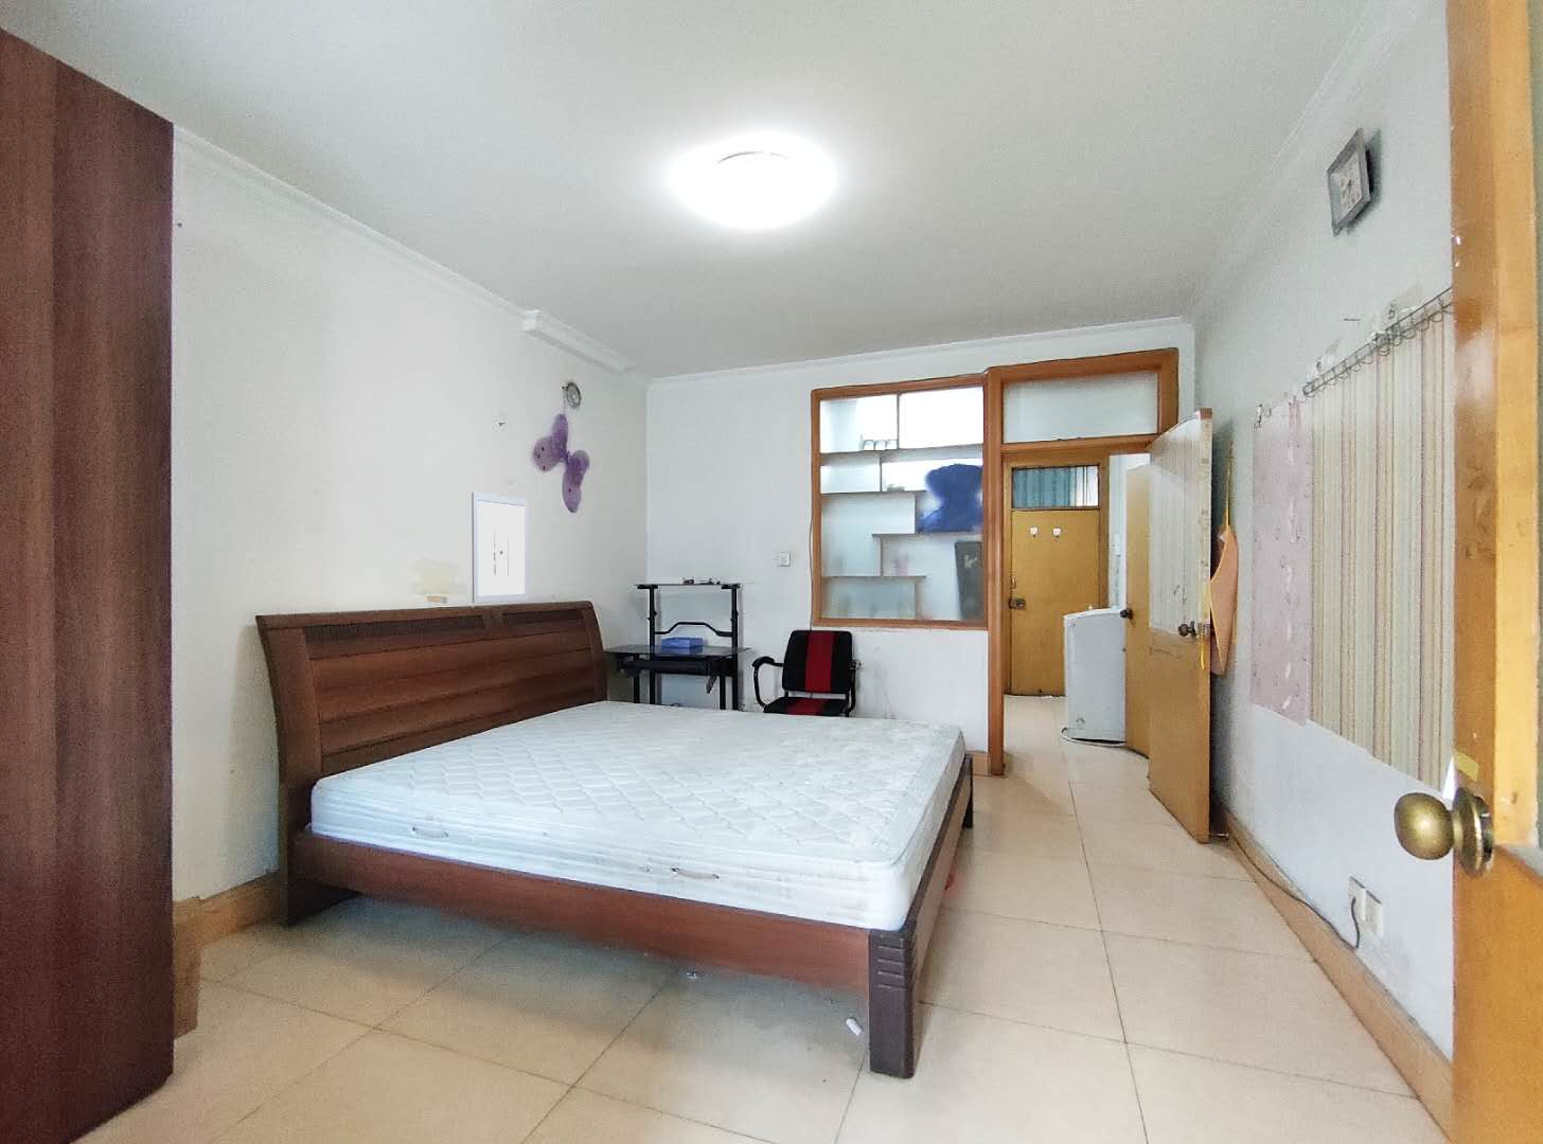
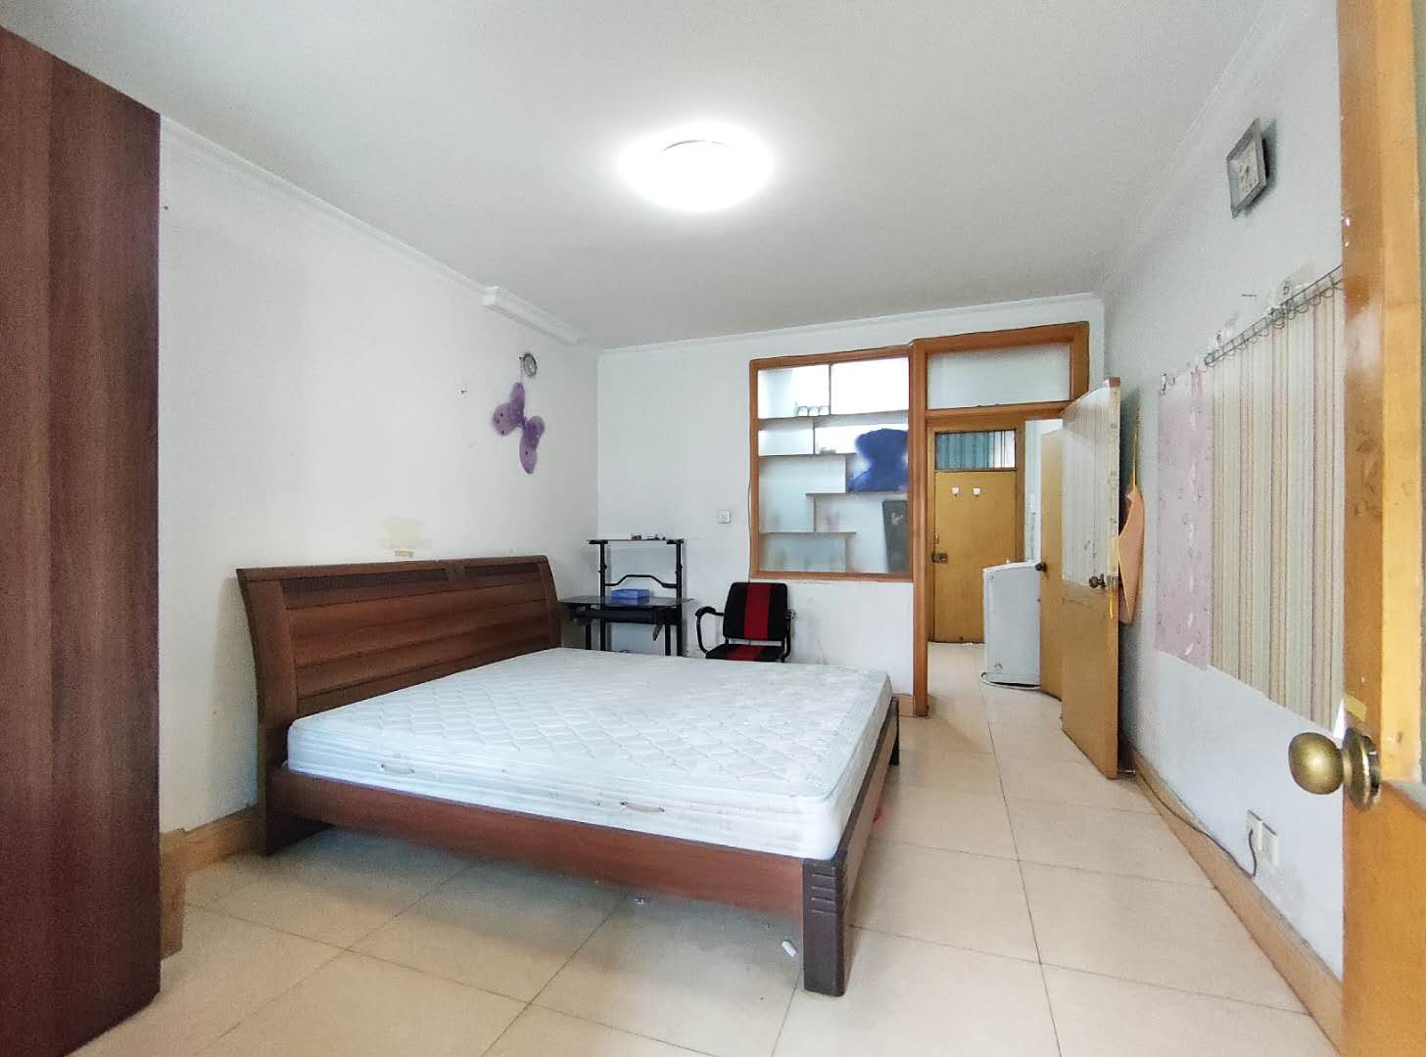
- wall art [471,491,530,603]
